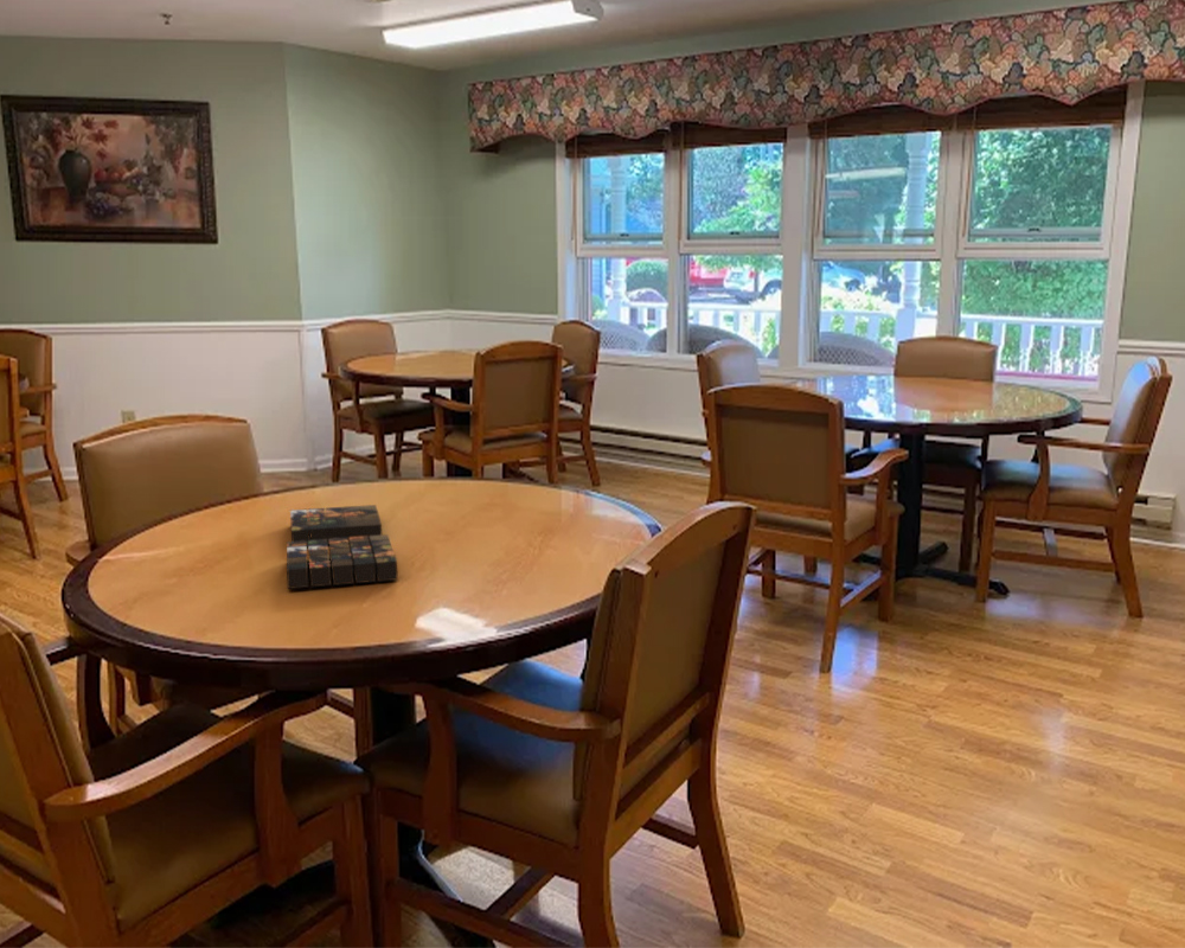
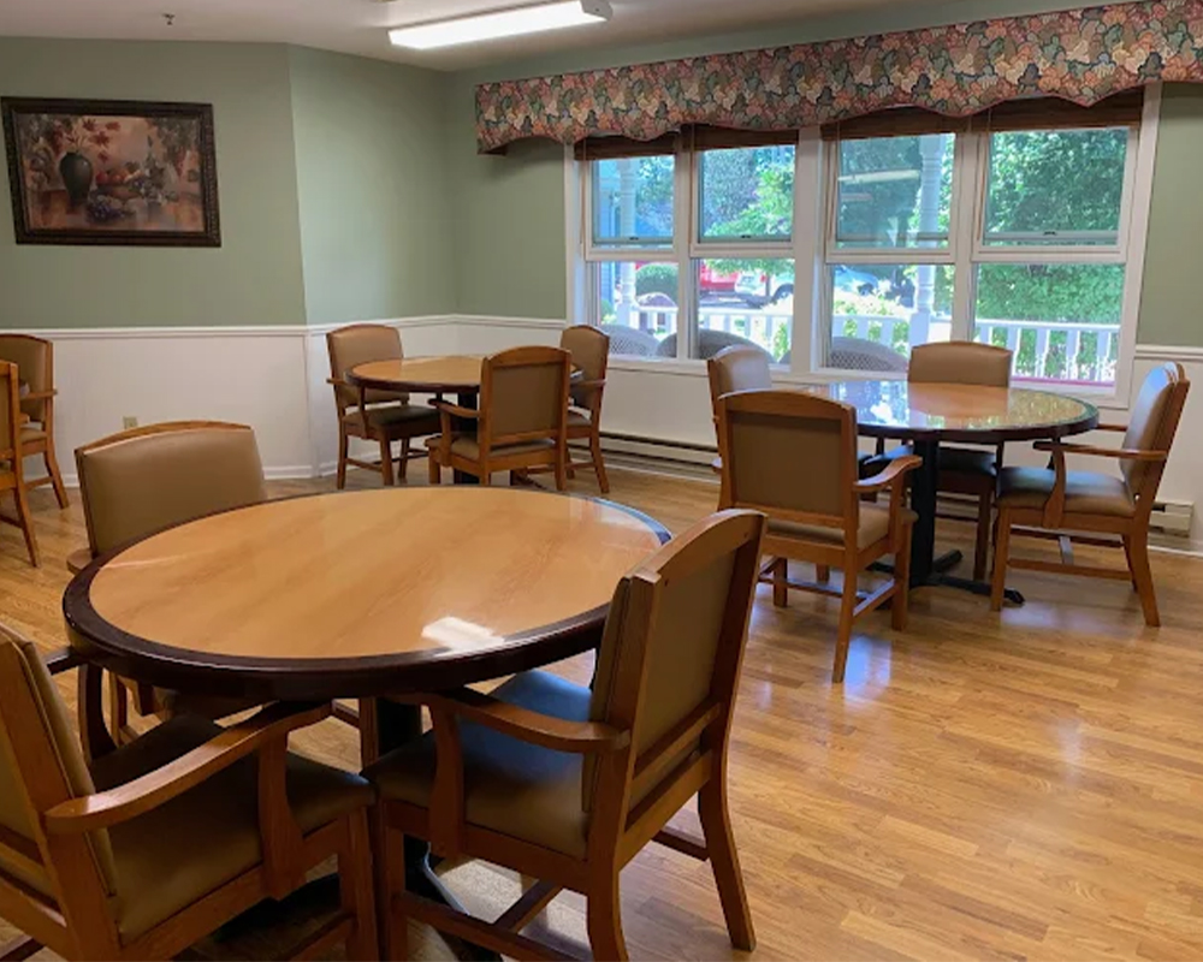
- board game [286,504,399,590]
